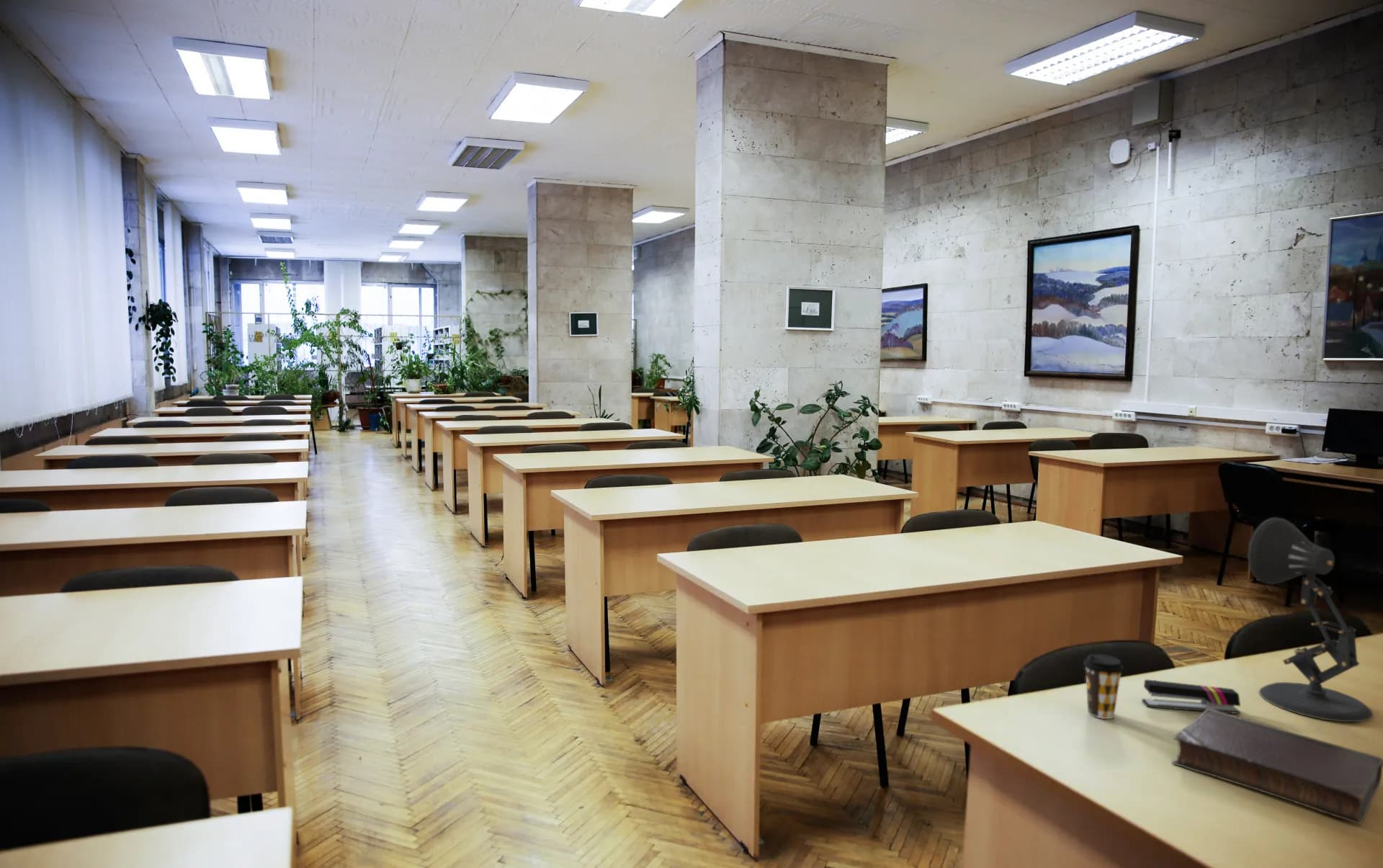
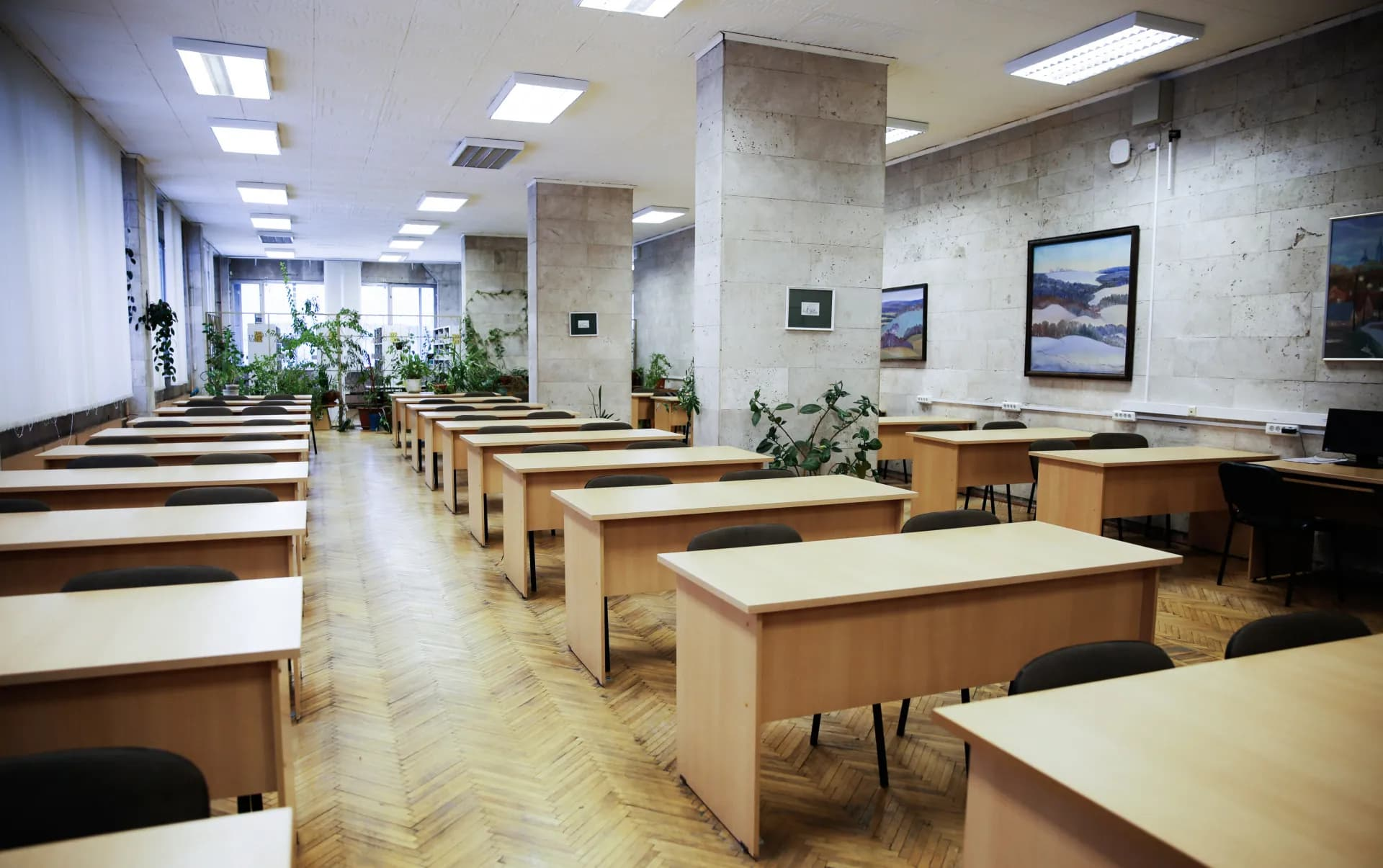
- coffee cup [1083,653,1124,720]
- stapler [1141,679,1241,715]
- desk lamp [1247,517,1374,722]
- book [1171,708,1383,826]
